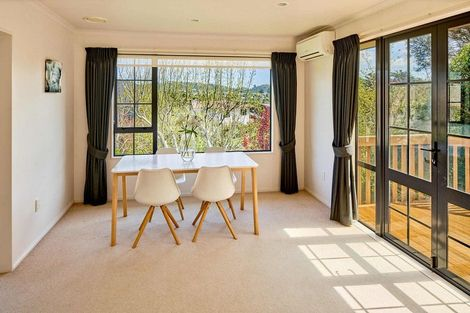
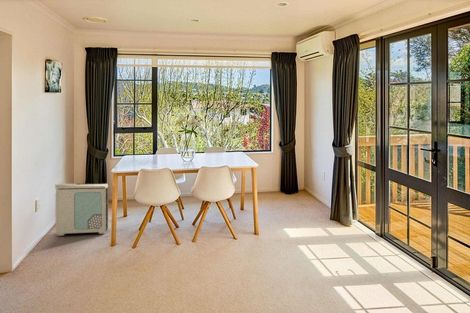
+ air purifier [54,182,109,237]
